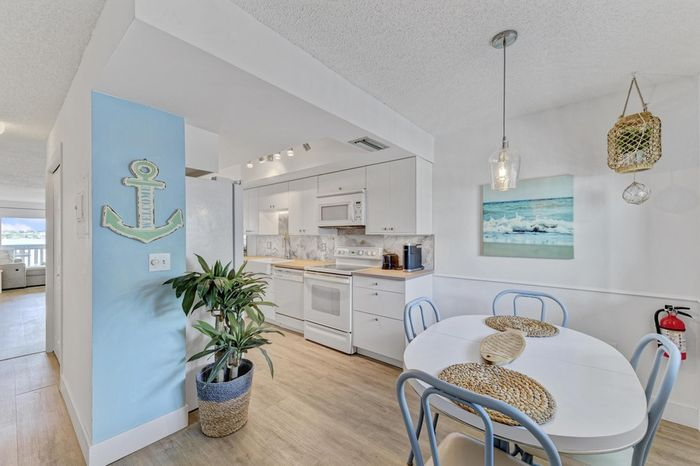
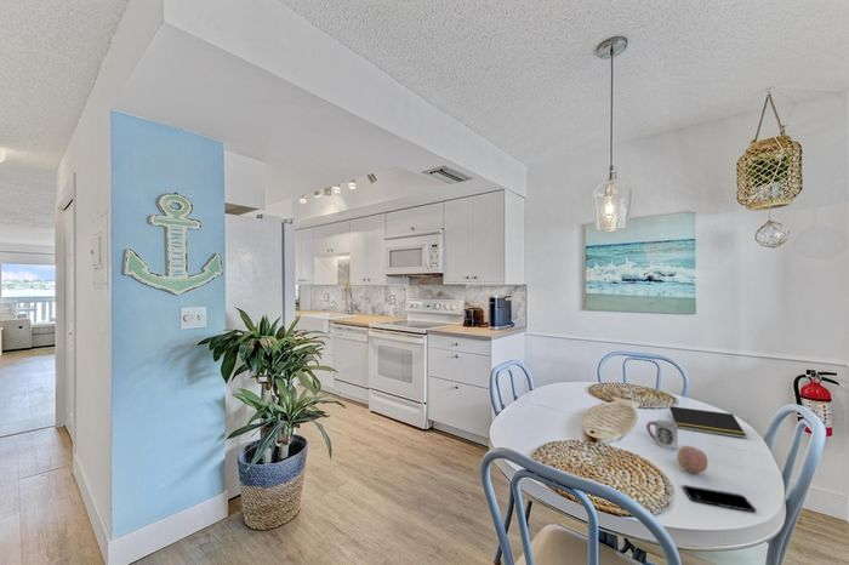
+ smartphone [682,484,758,513]
+ notepad [667,405,747,439]
+ fruit [677,445,708,474]
+ cup [645,418,679,450]
